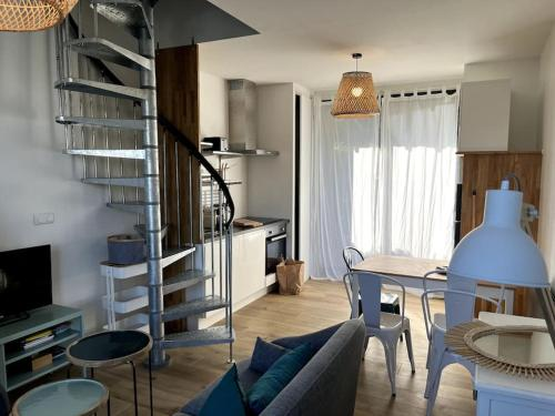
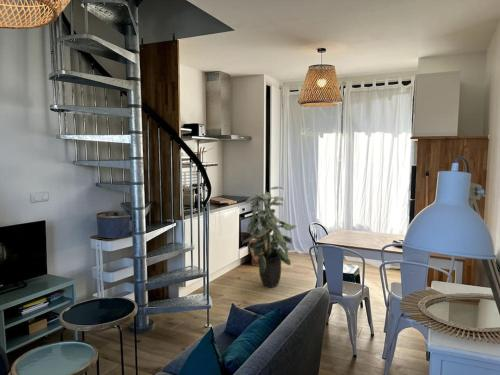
+ indoor plant [241,186,298,289]
